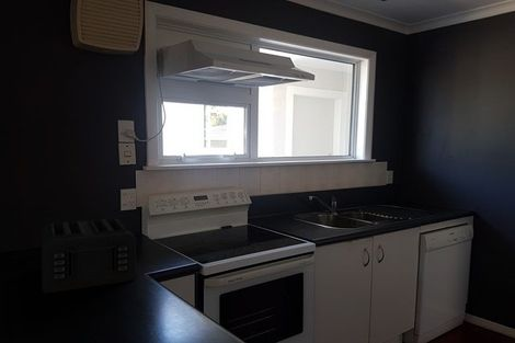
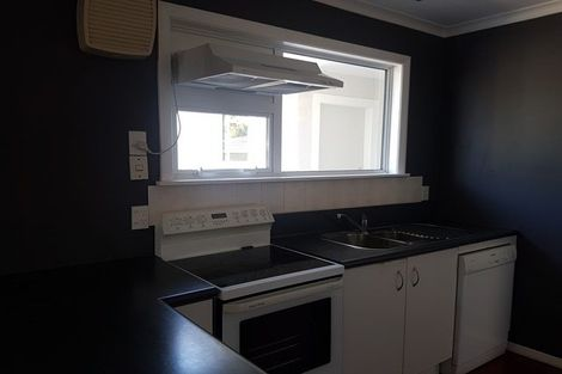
- toaster [41,217,138,295]
